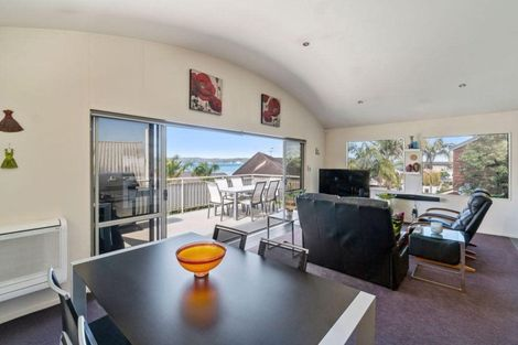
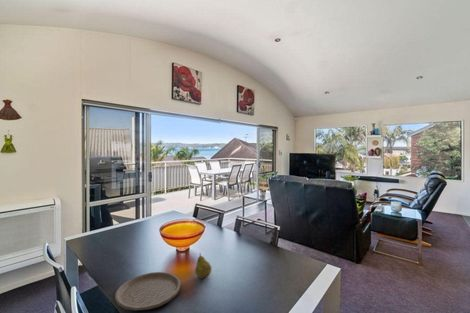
+ fruit [194,252,213,279]
+ plate [114,271,182,311]
